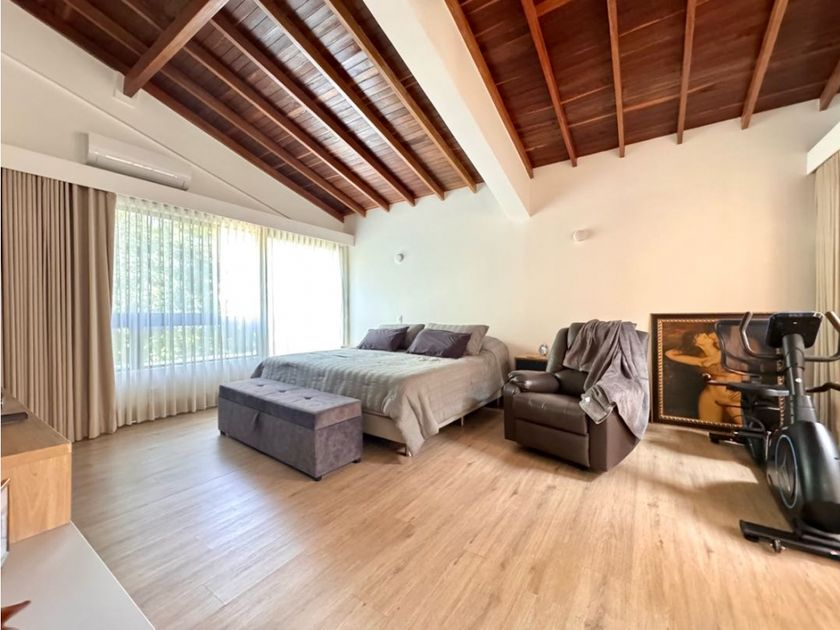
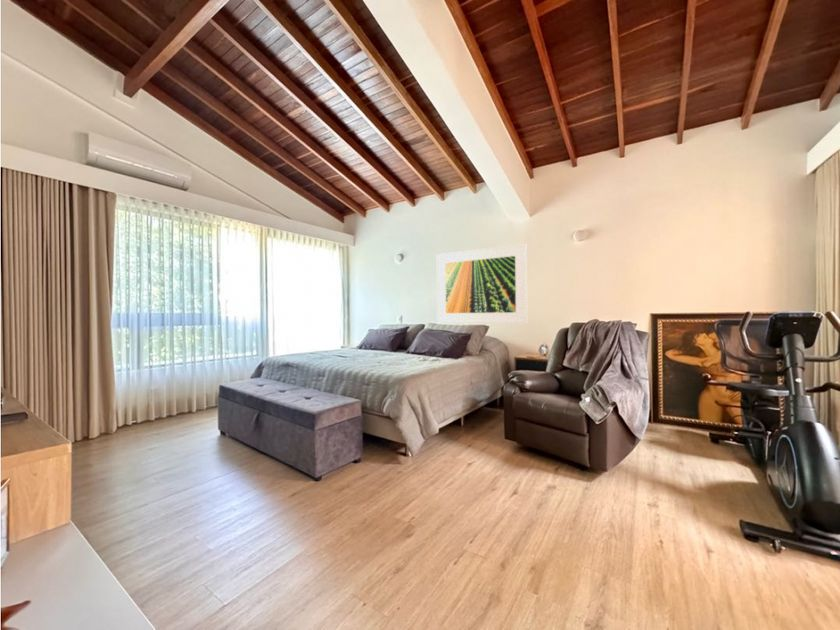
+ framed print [436,243,528,324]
